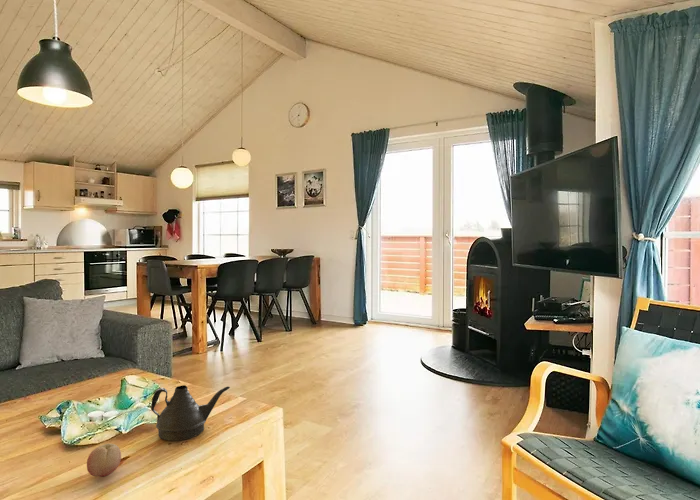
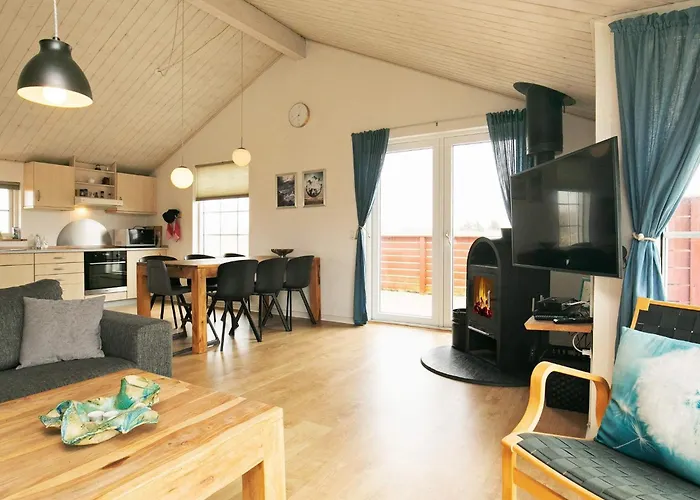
- teapot [150,384,231,441]
- fruit [86,443,122,478]
